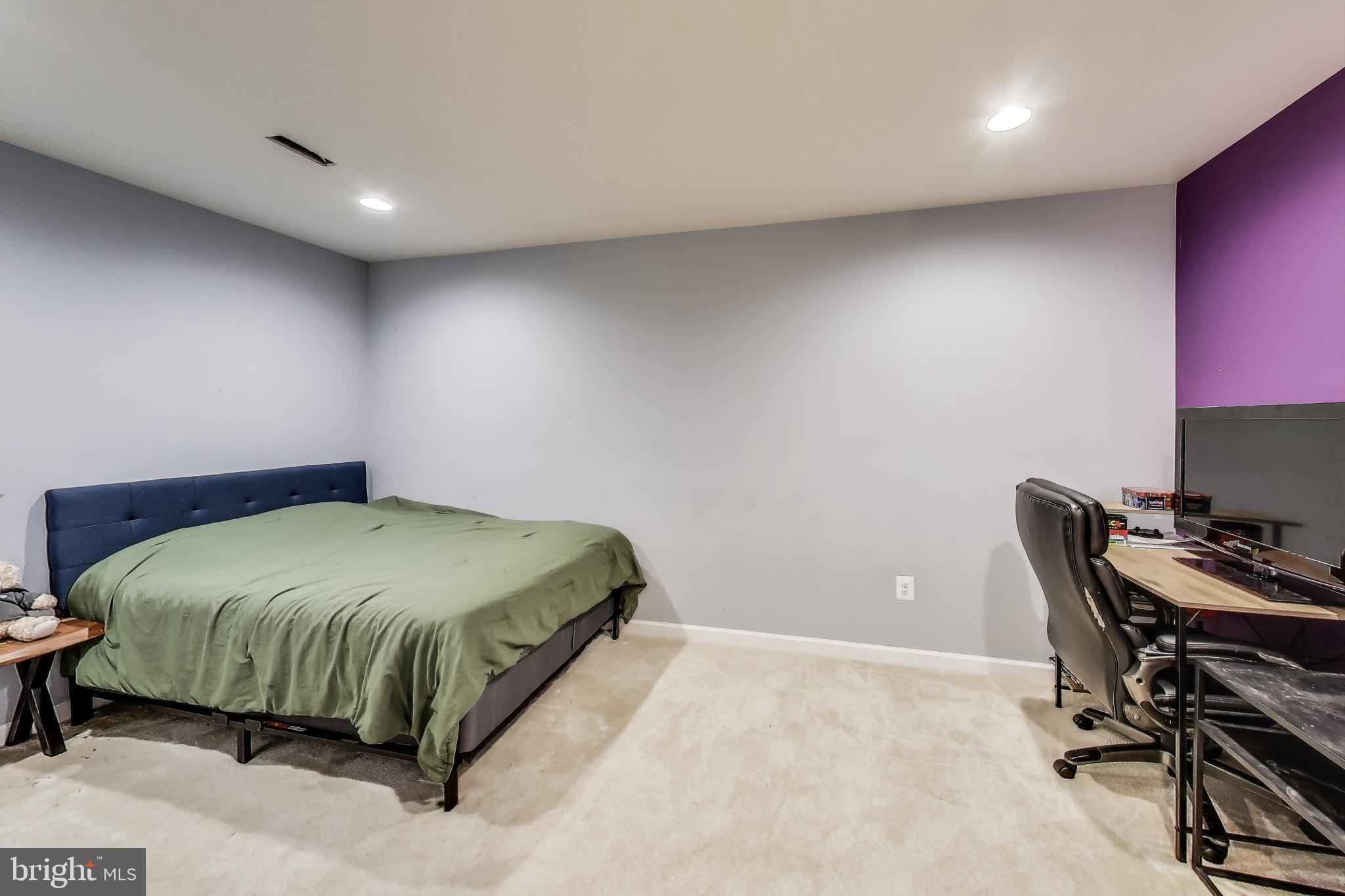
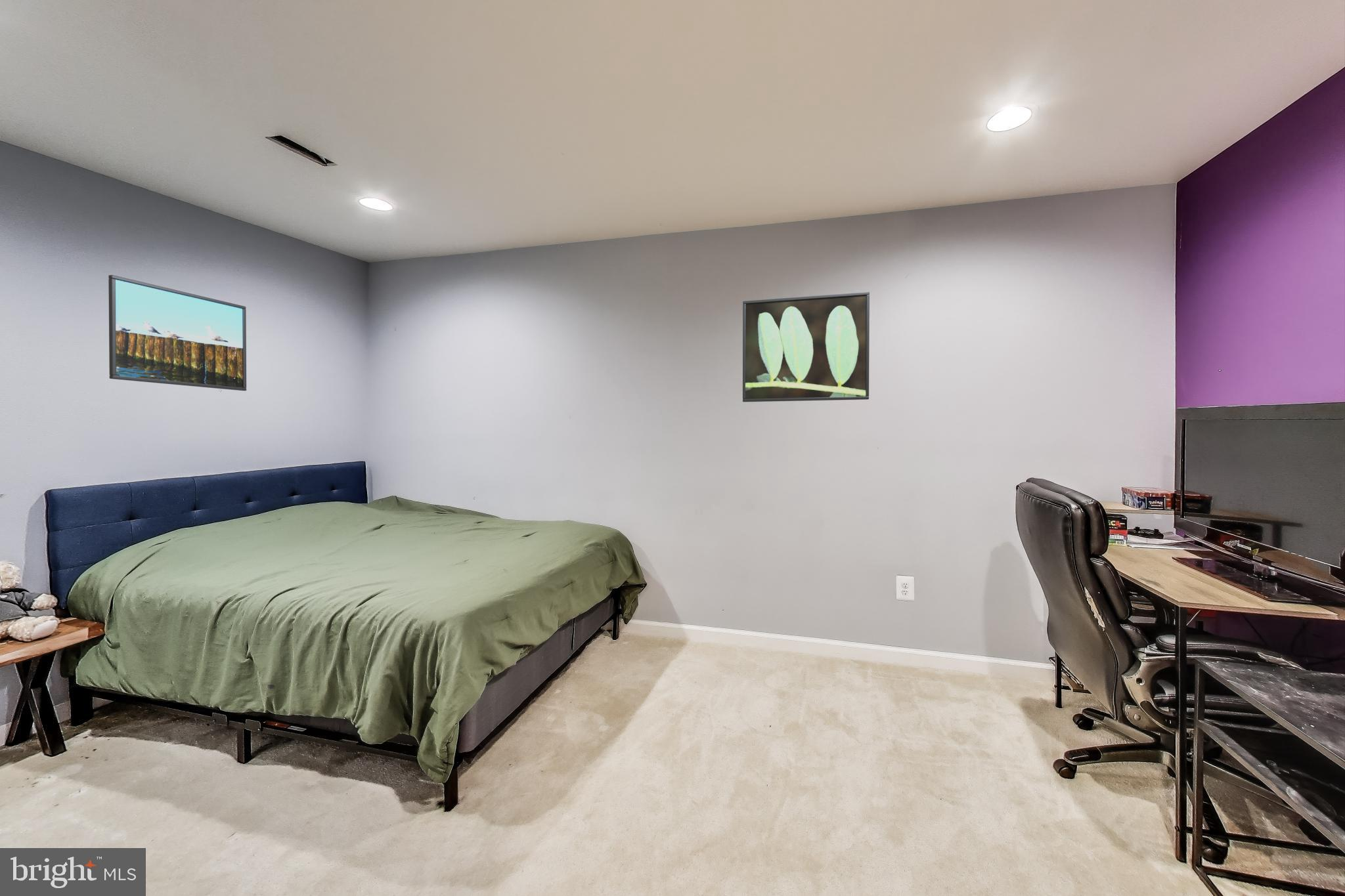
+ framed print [742,291,870,402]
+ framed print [108,274,247,391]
